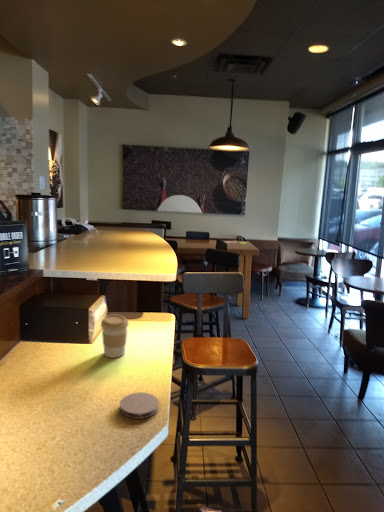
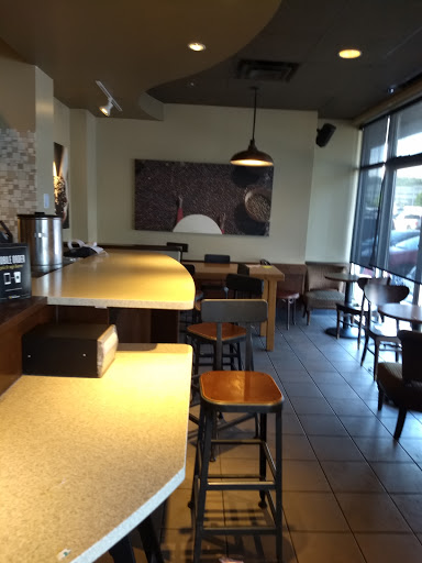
- coaster [119,391,160,420]
- coffee cup [100,313,130,359]
